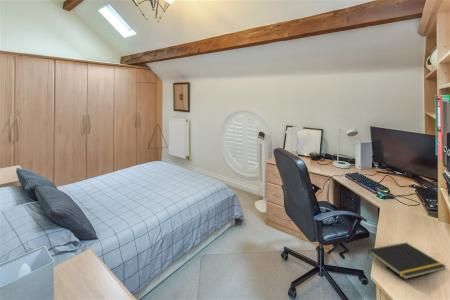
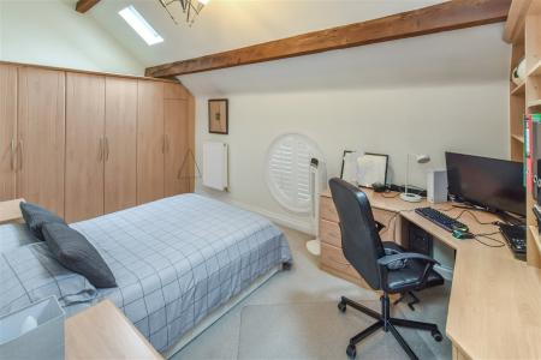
- notepad [366,242,448,280]
